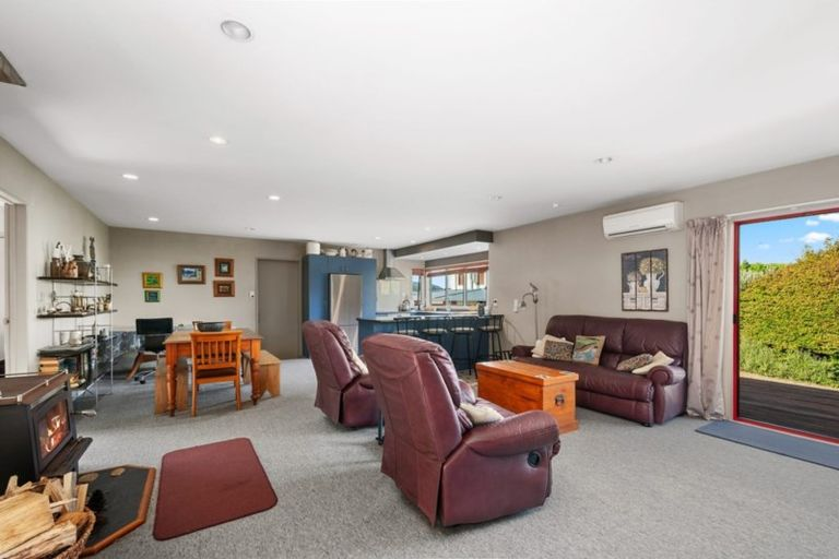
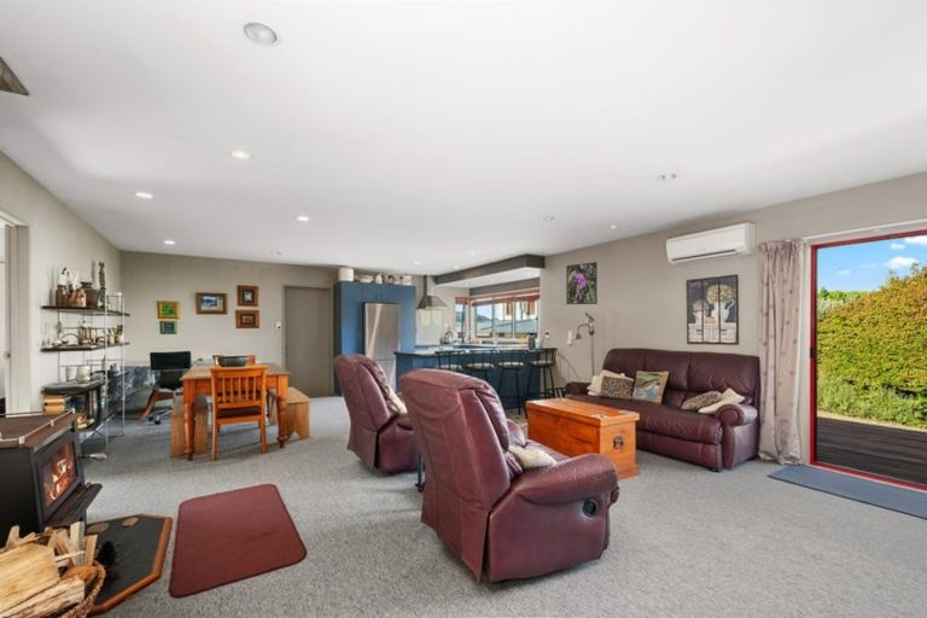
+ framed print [565,261,599,305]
